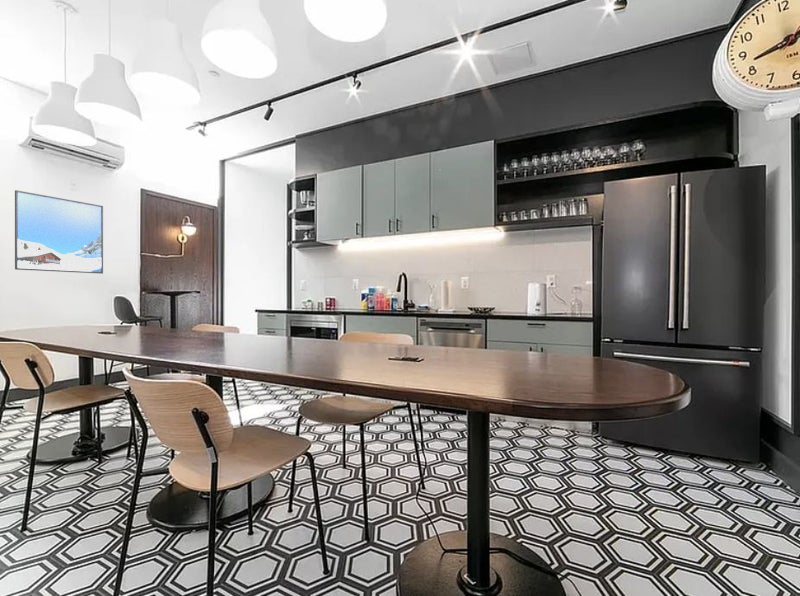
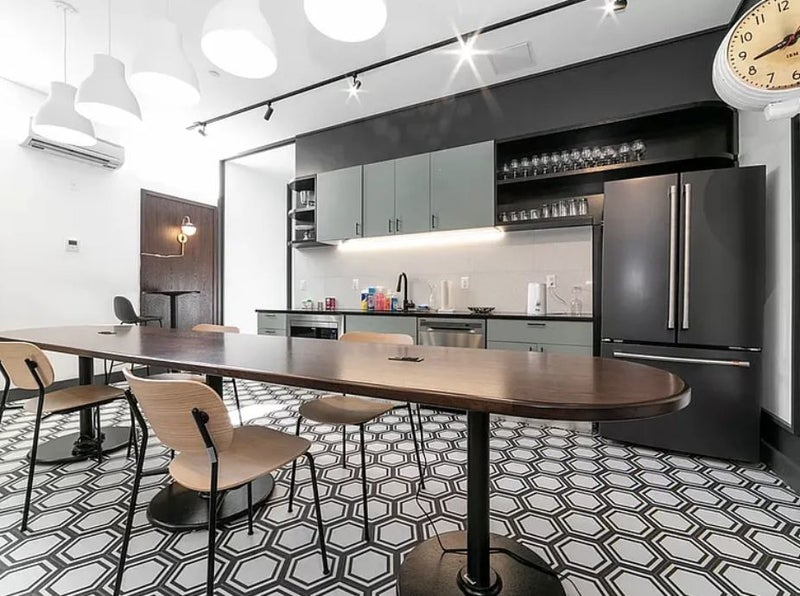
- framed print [14,189,104,275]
